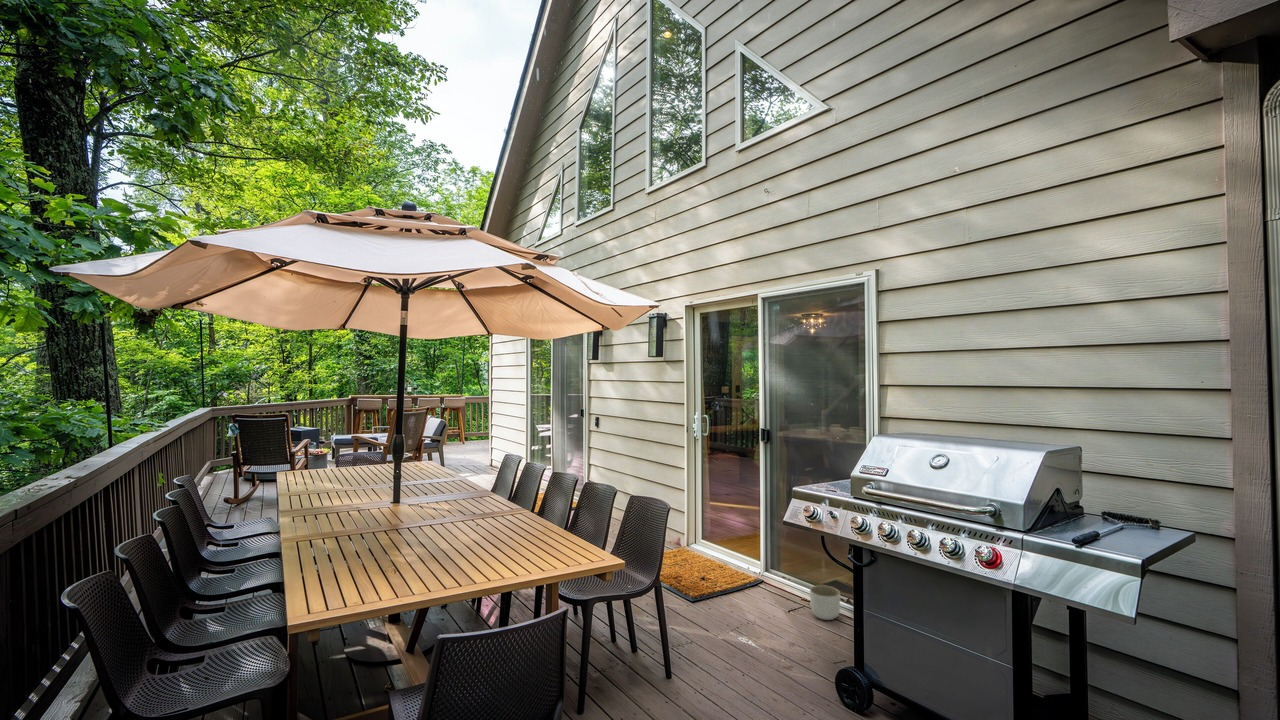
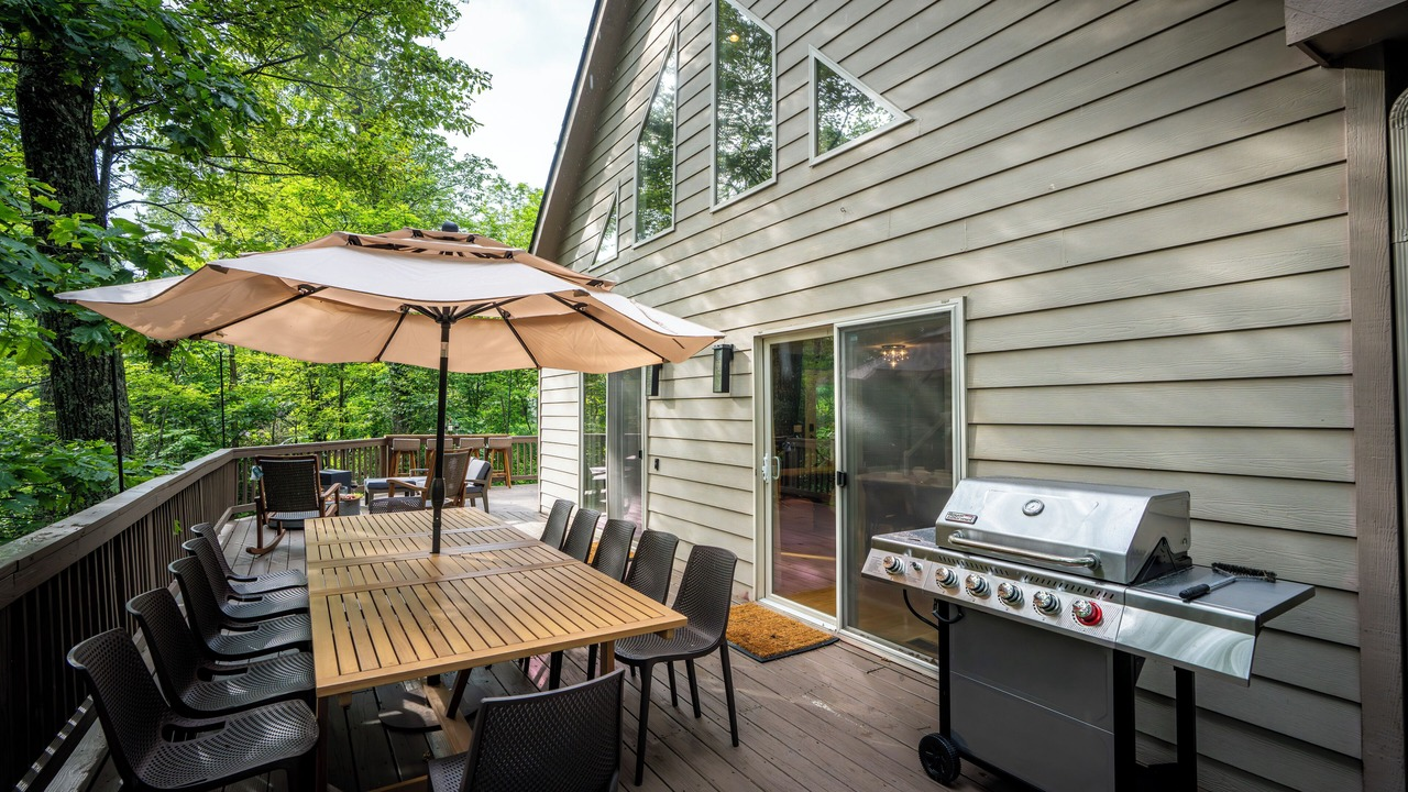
- planter [809,584,841,621]
